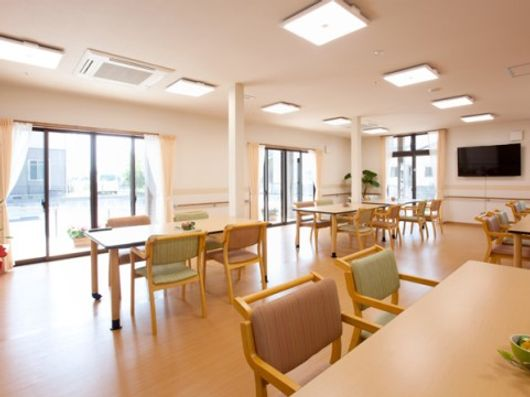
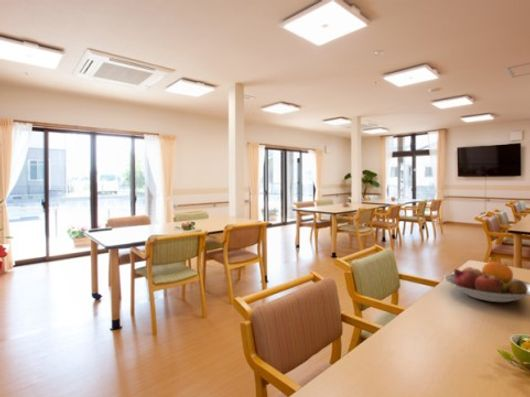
+ fruit bowl [443,259,530,303]
